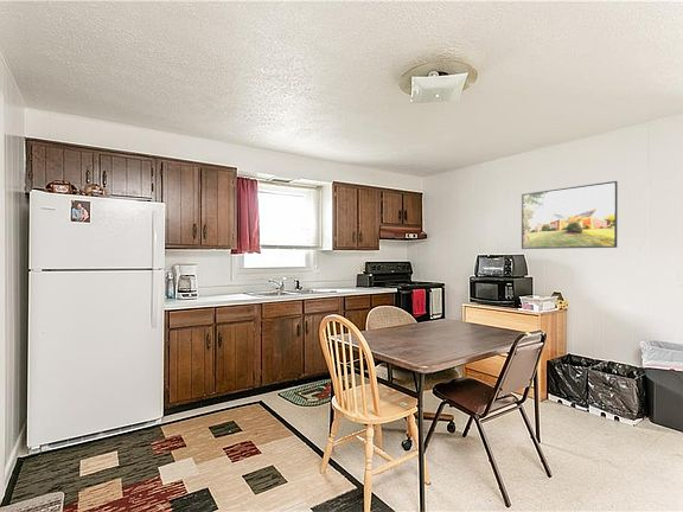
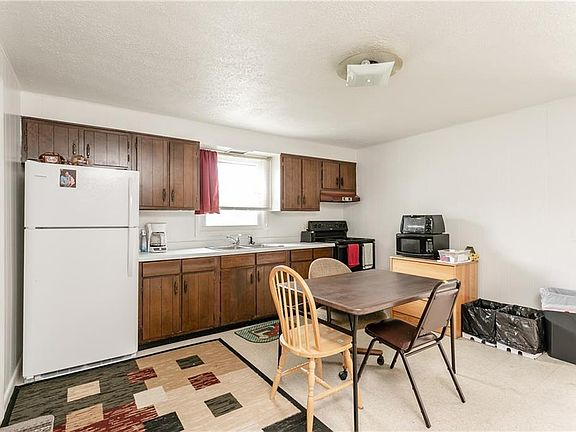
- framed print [521,180,619,250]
